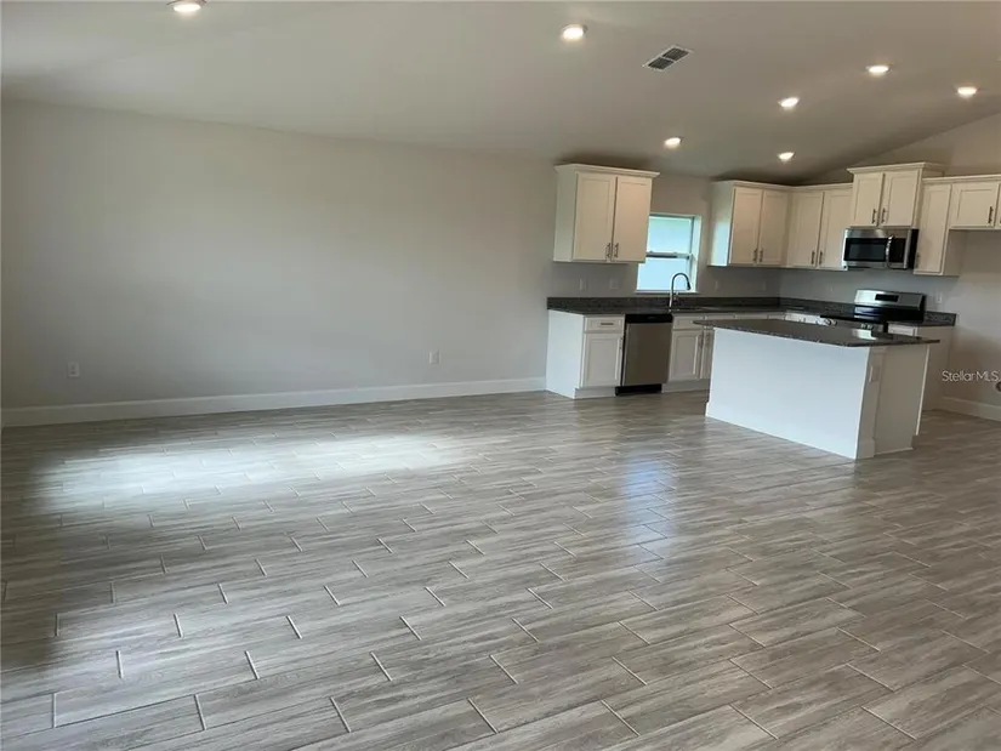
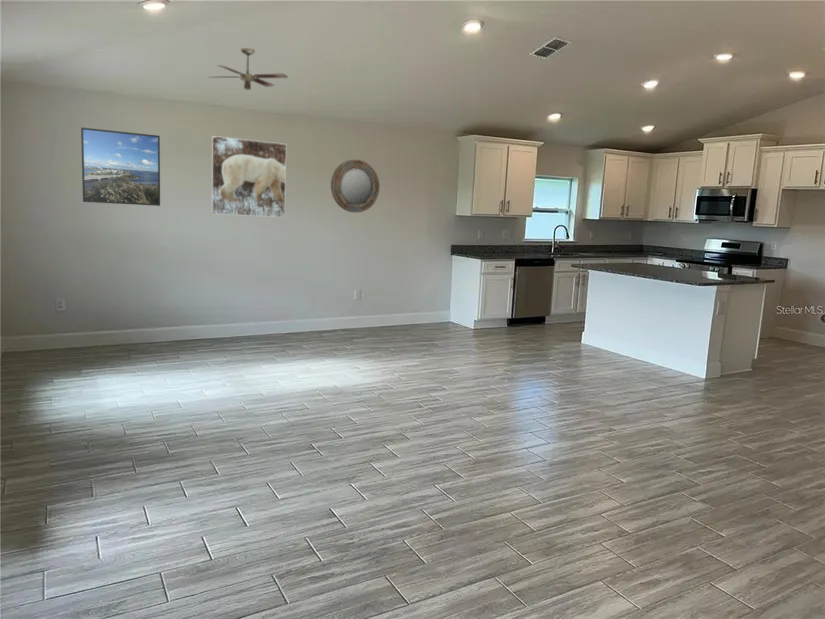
+ ceiling fan [208,47,289,91]
+ home mirror [330,159,381,213]
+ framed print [210,135,287,218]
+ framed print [80,127,161,207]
